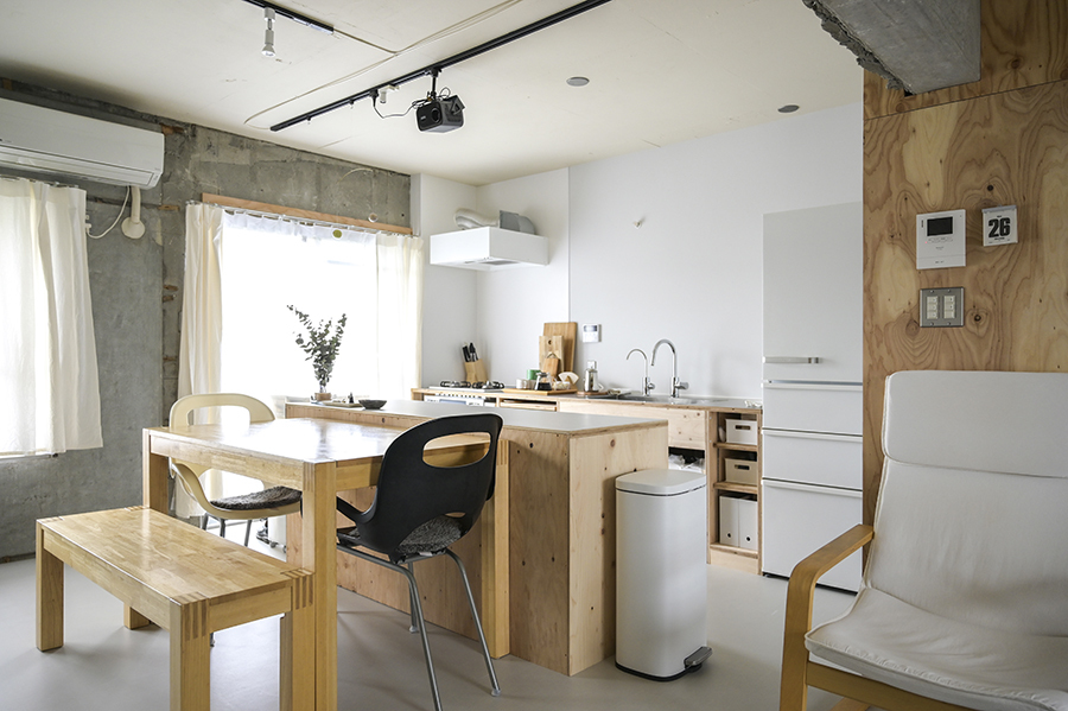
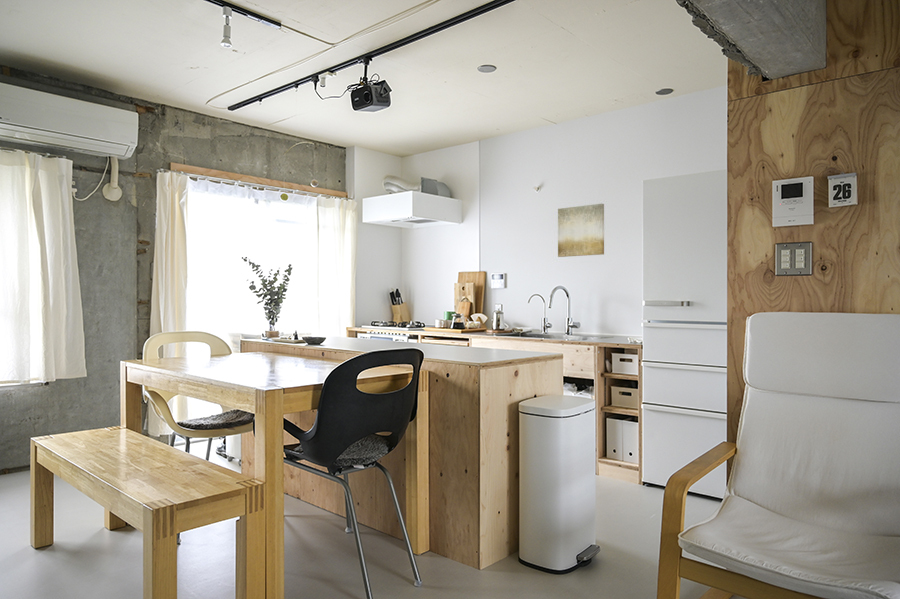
+ wall art [557,203,605,258]
